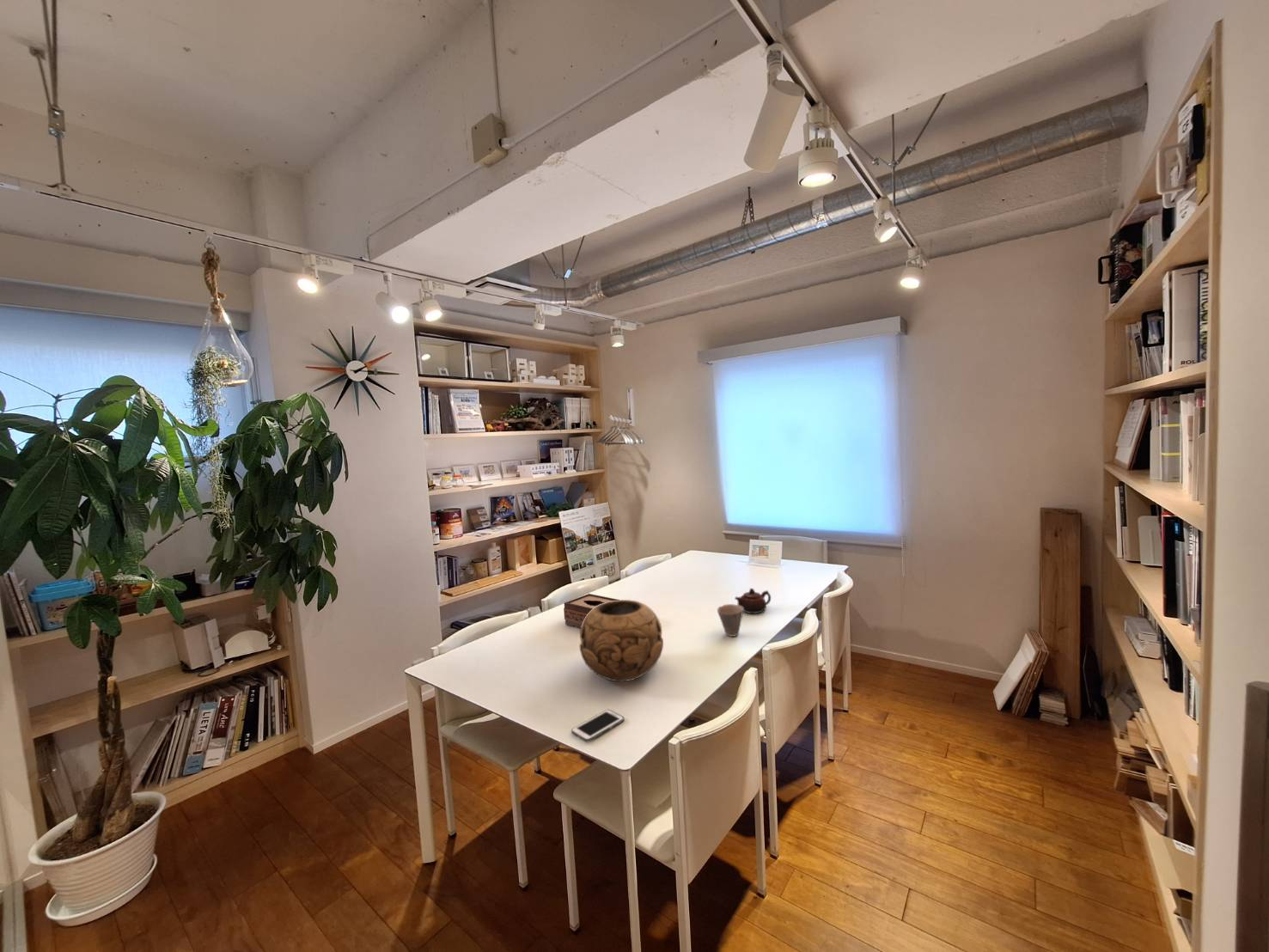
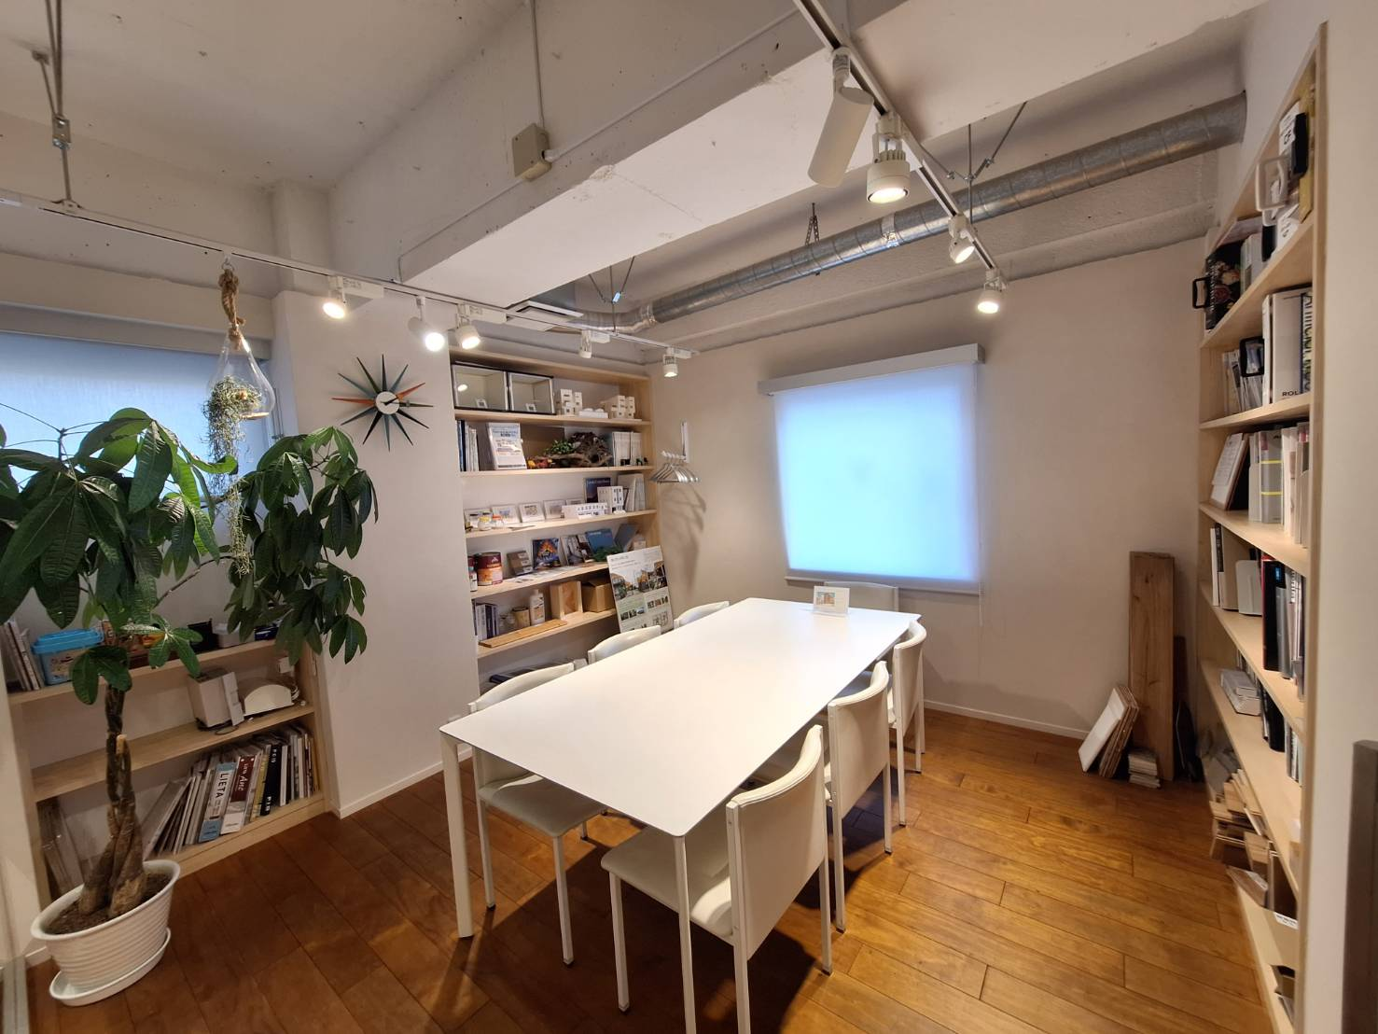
- teapot [734,588,772,614]
- tissue box [563,593,620,628]
- decorative bowl [579,599,664,682]
- cup [717,603,744,638]
- cell phone [570,709,625,743]
